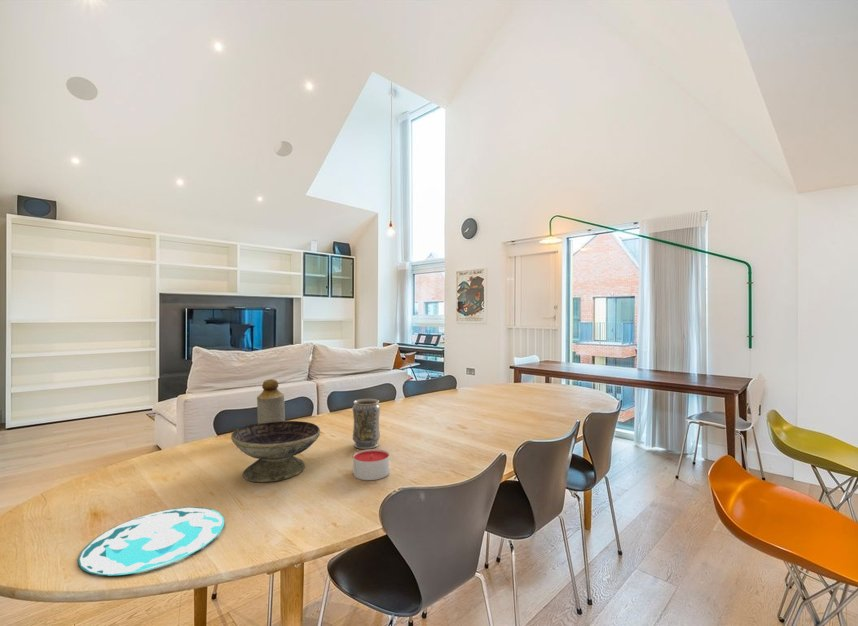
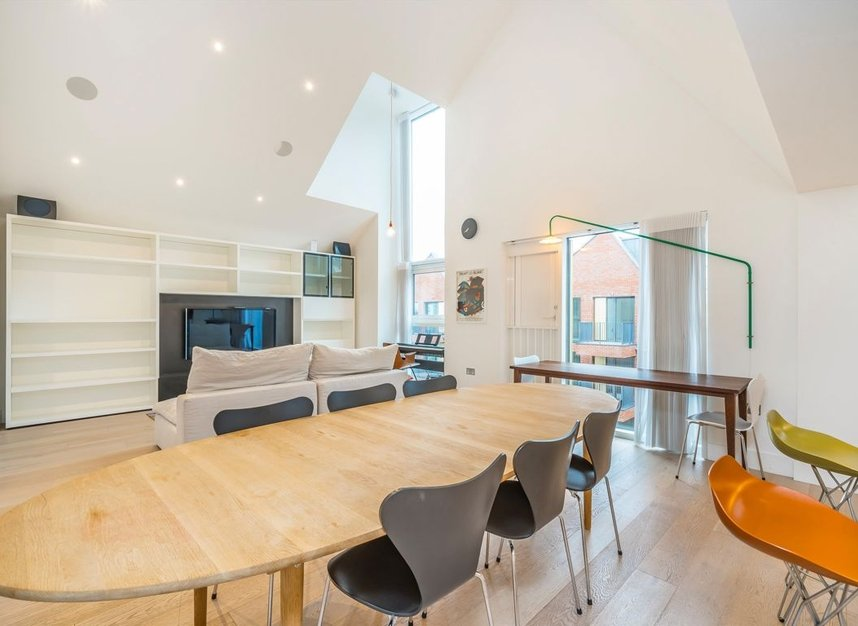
- bottle [256,378,286,424]
- plate [77,506,225,577]
- candle [352,448,390,481]
- decorative bowl [230,420,321,483]
- vase [351,398,381,450]
